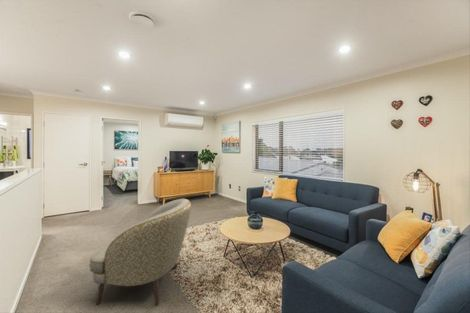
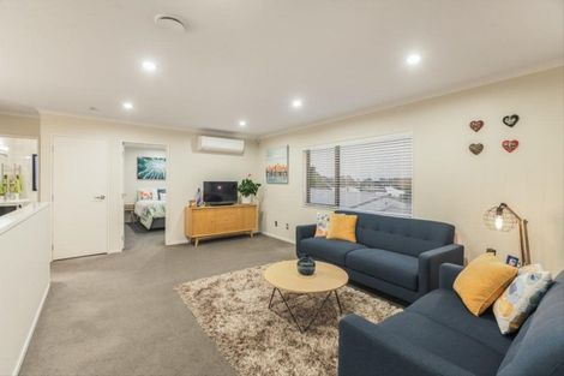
- armchair [89,198,192,306]
